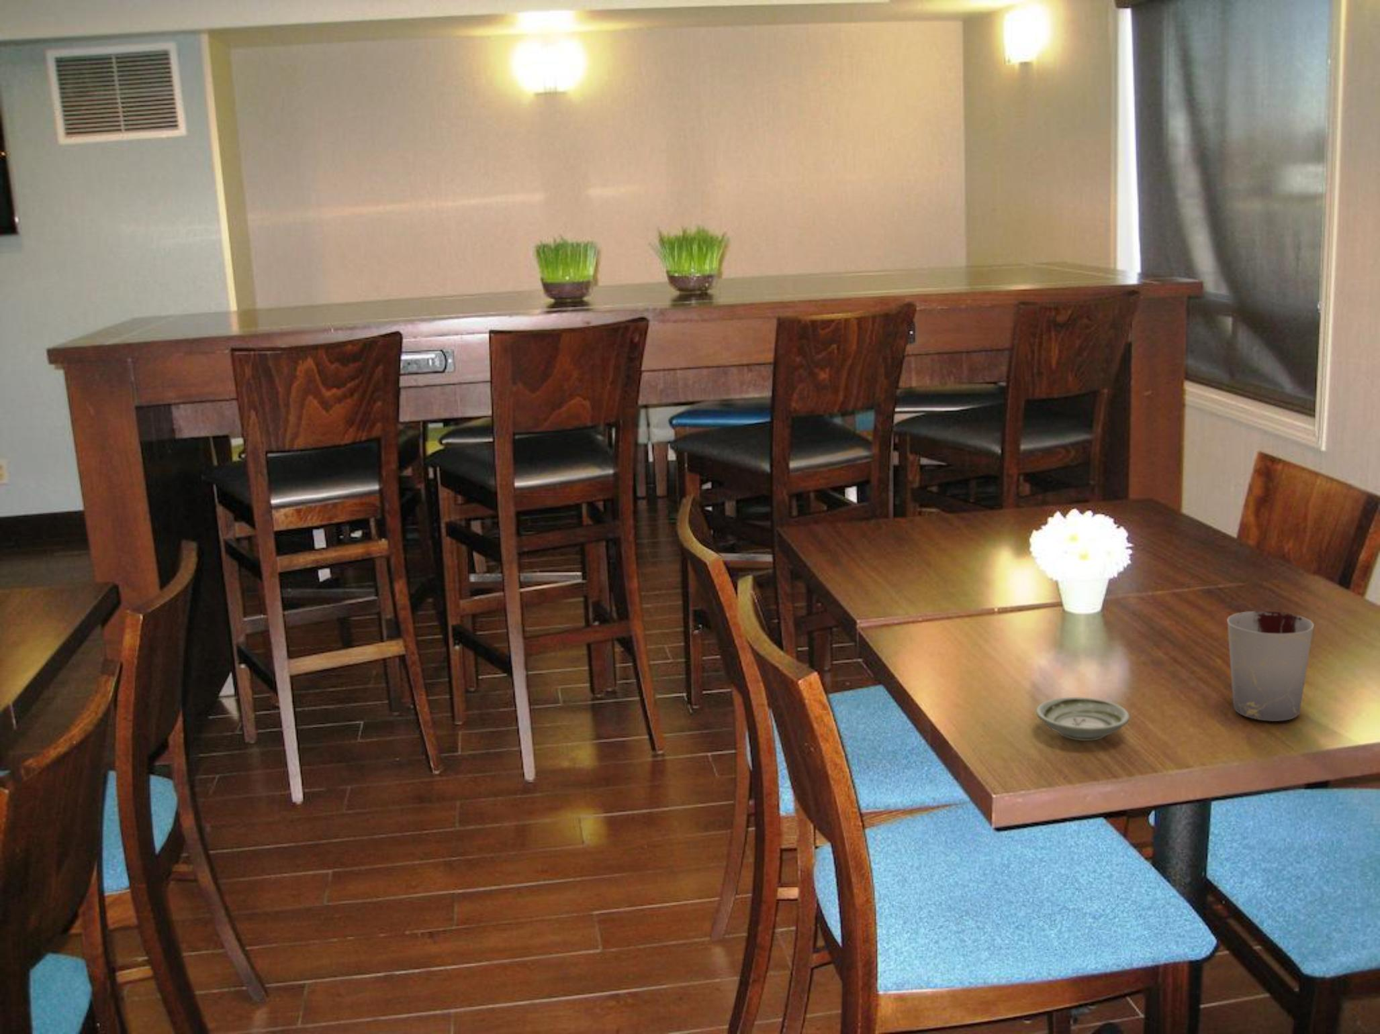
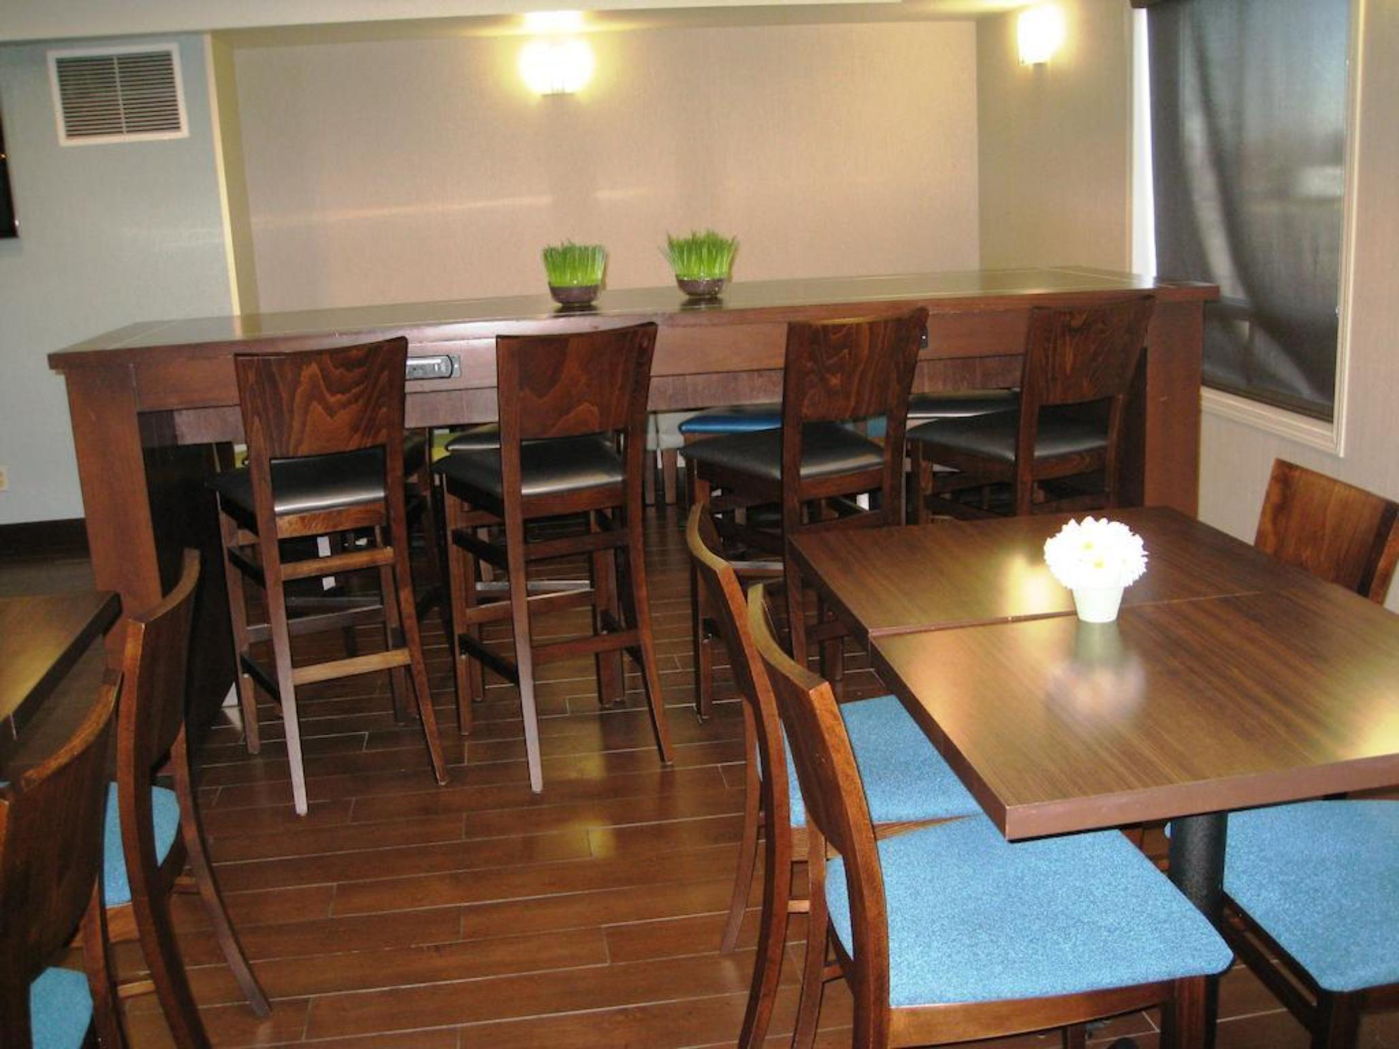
- cup [1226,610,1315,722]
- saucer [1036,696,1130,742]
